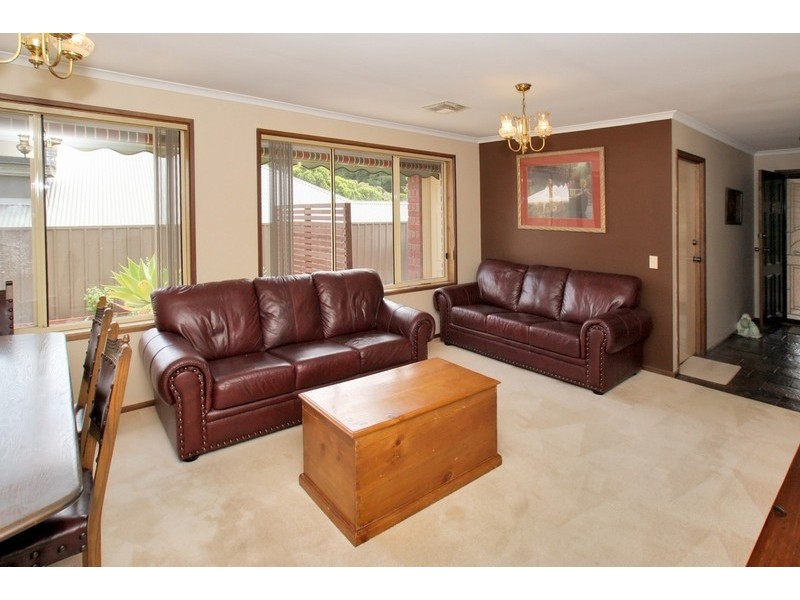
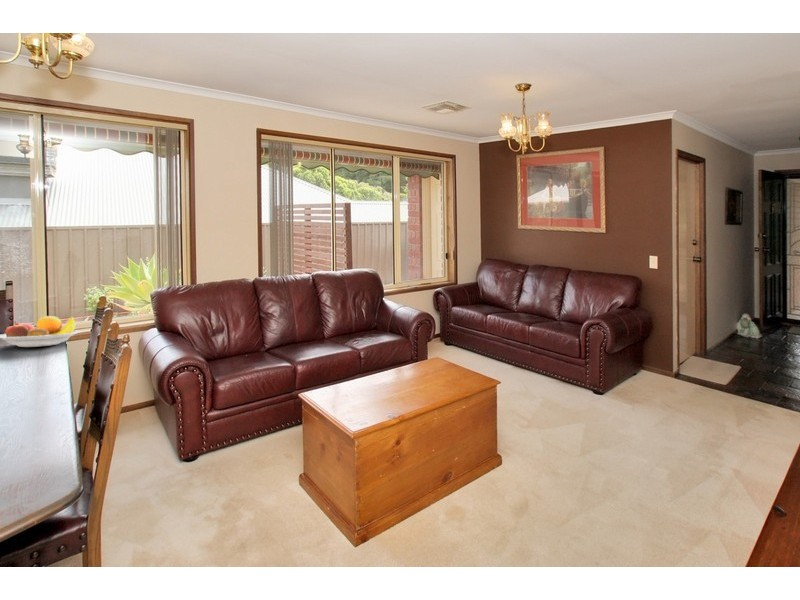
+ fruit bowl [0,315,81,348]
